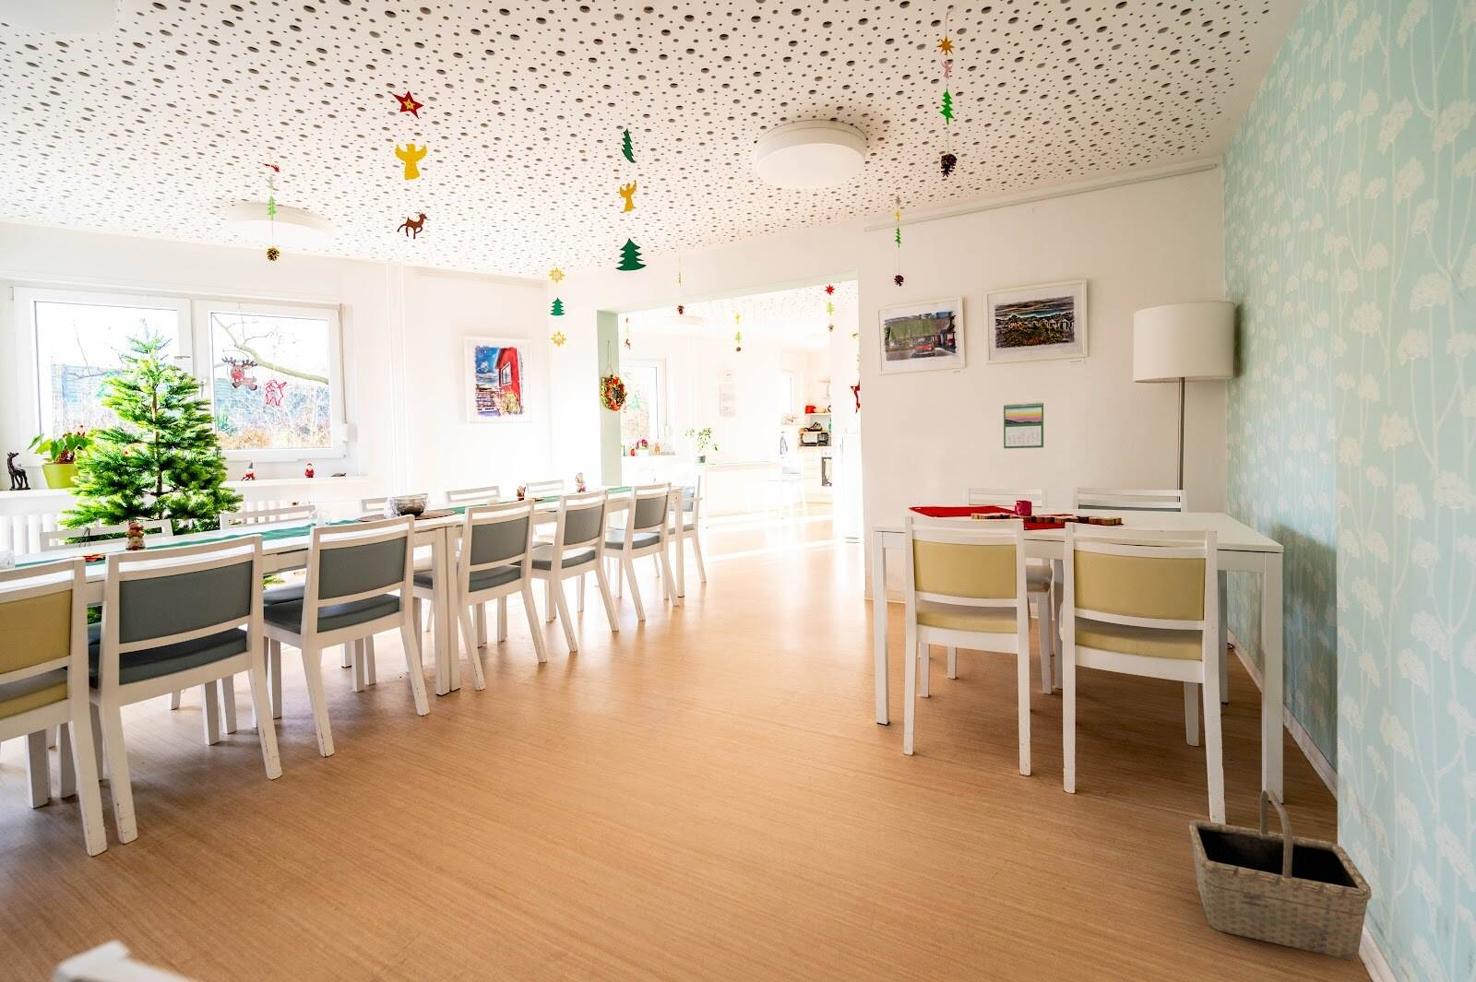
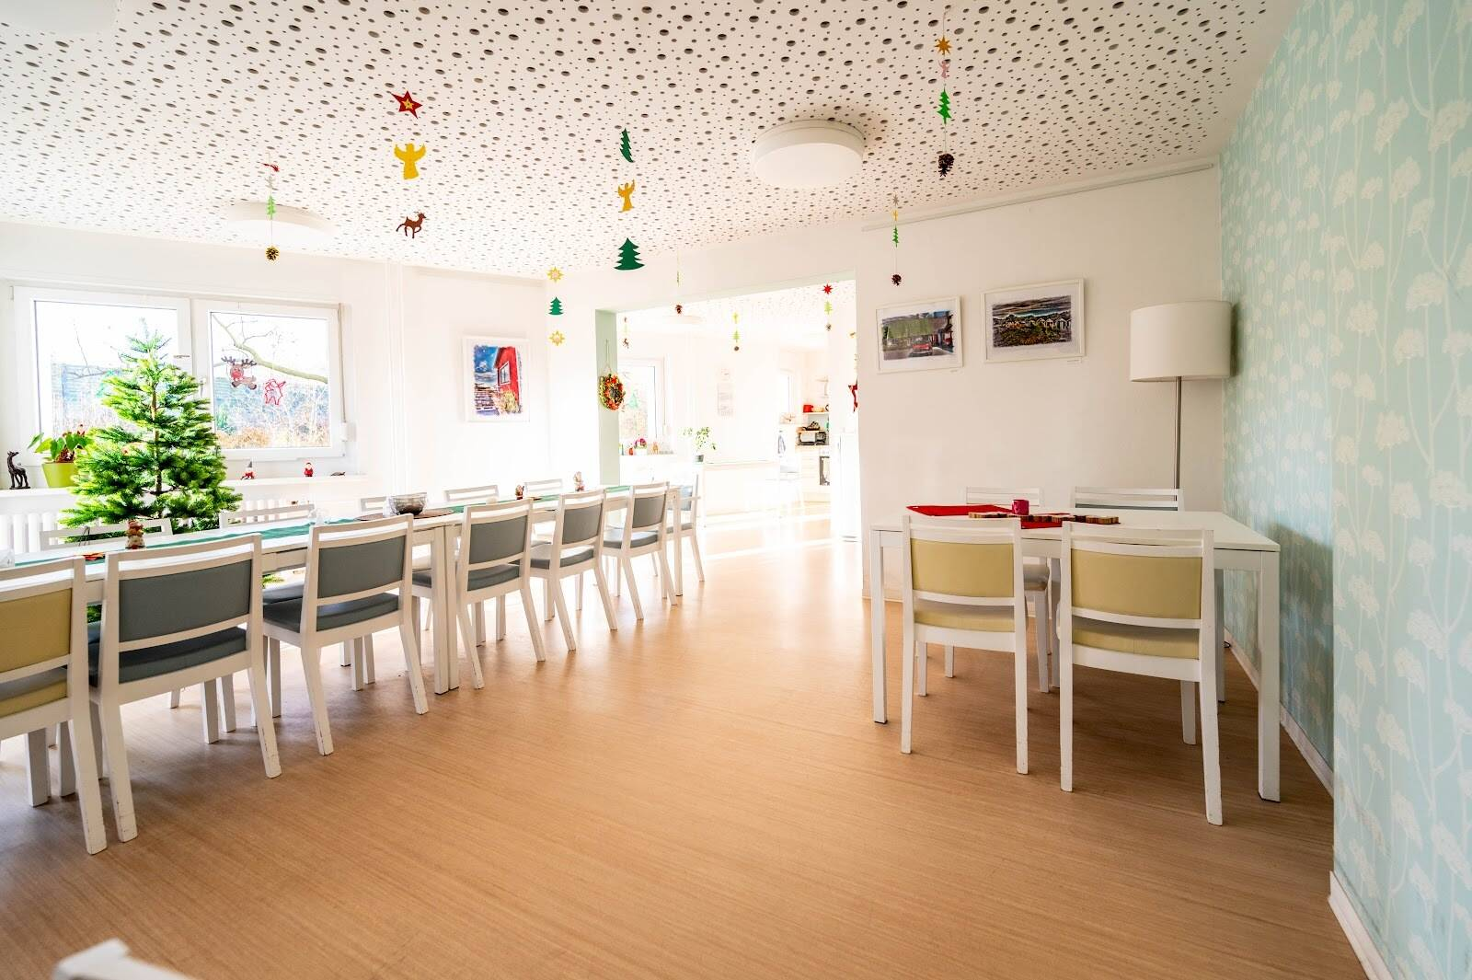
- basket [1189,789,1373,960]
- calendar [1002,401,1044,449]
